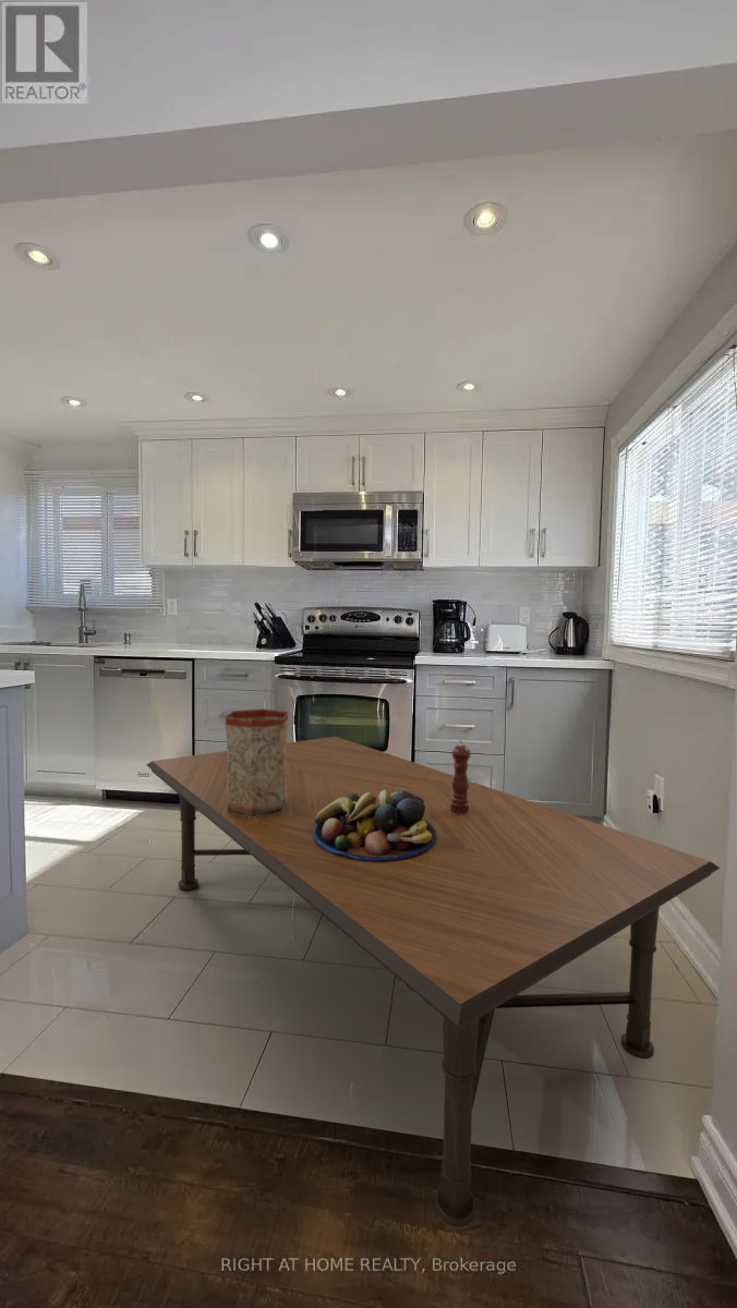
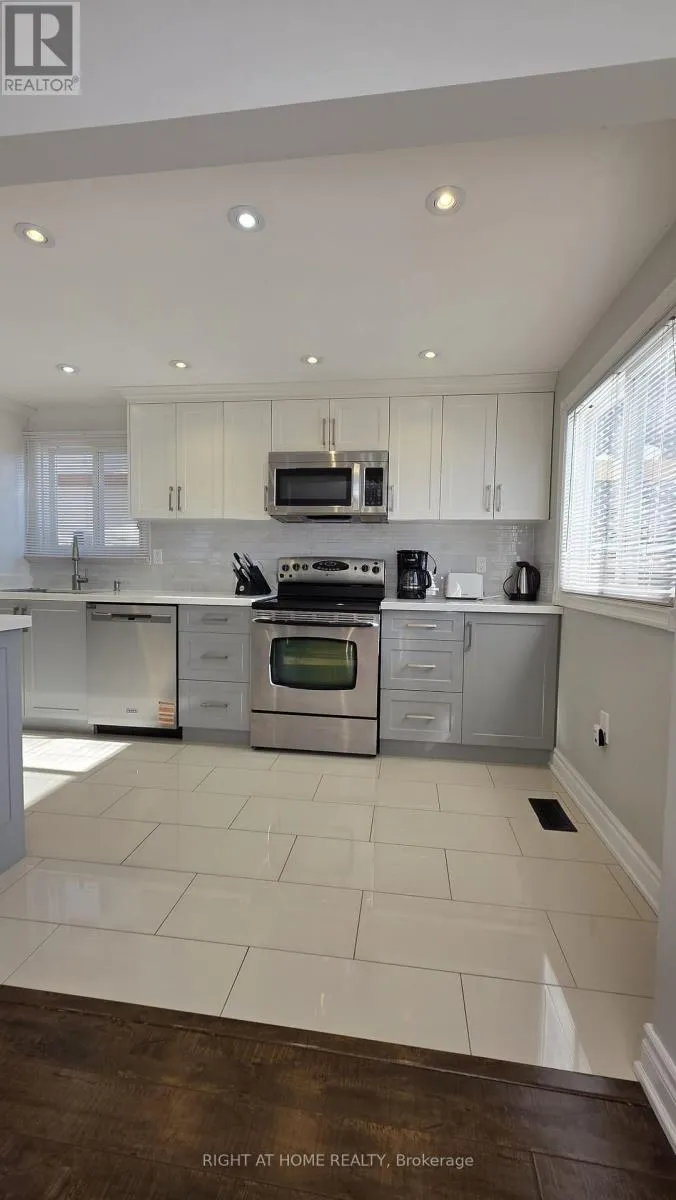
- vase [223,707,290,818]
- pepper mill [450,739,472,815]
- fruit bowl [314,789,437,861]
- dining table [145,736,722,1228]
